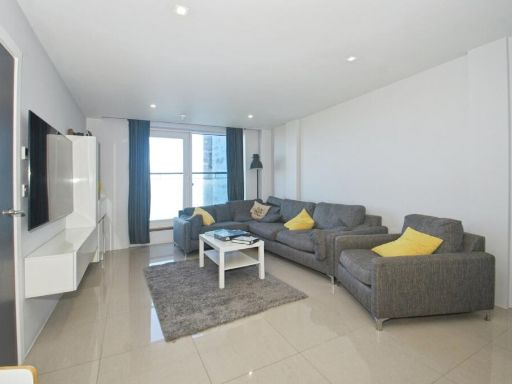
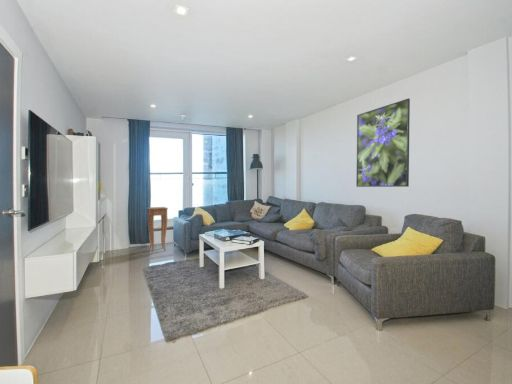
+ side table [146,206,169,254]
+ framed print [355,97,411,188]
